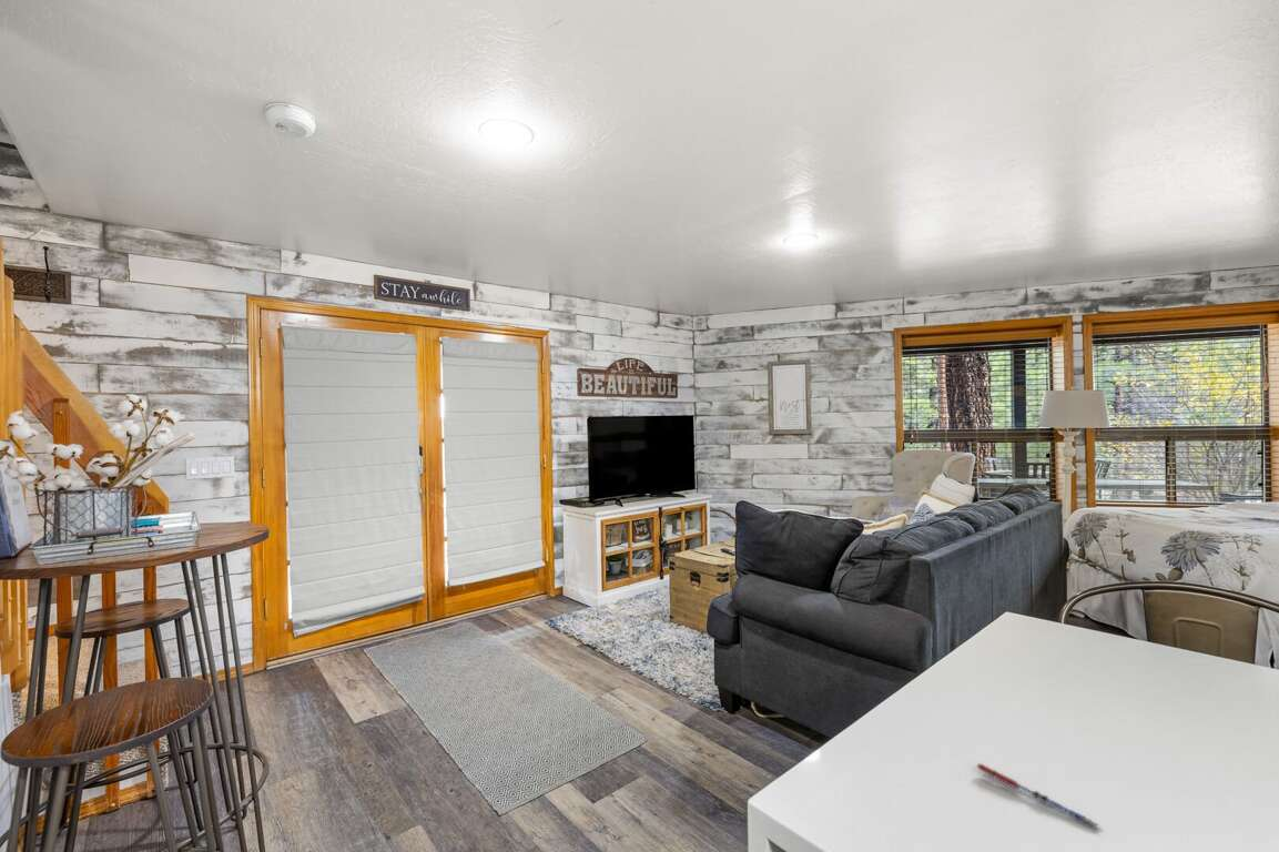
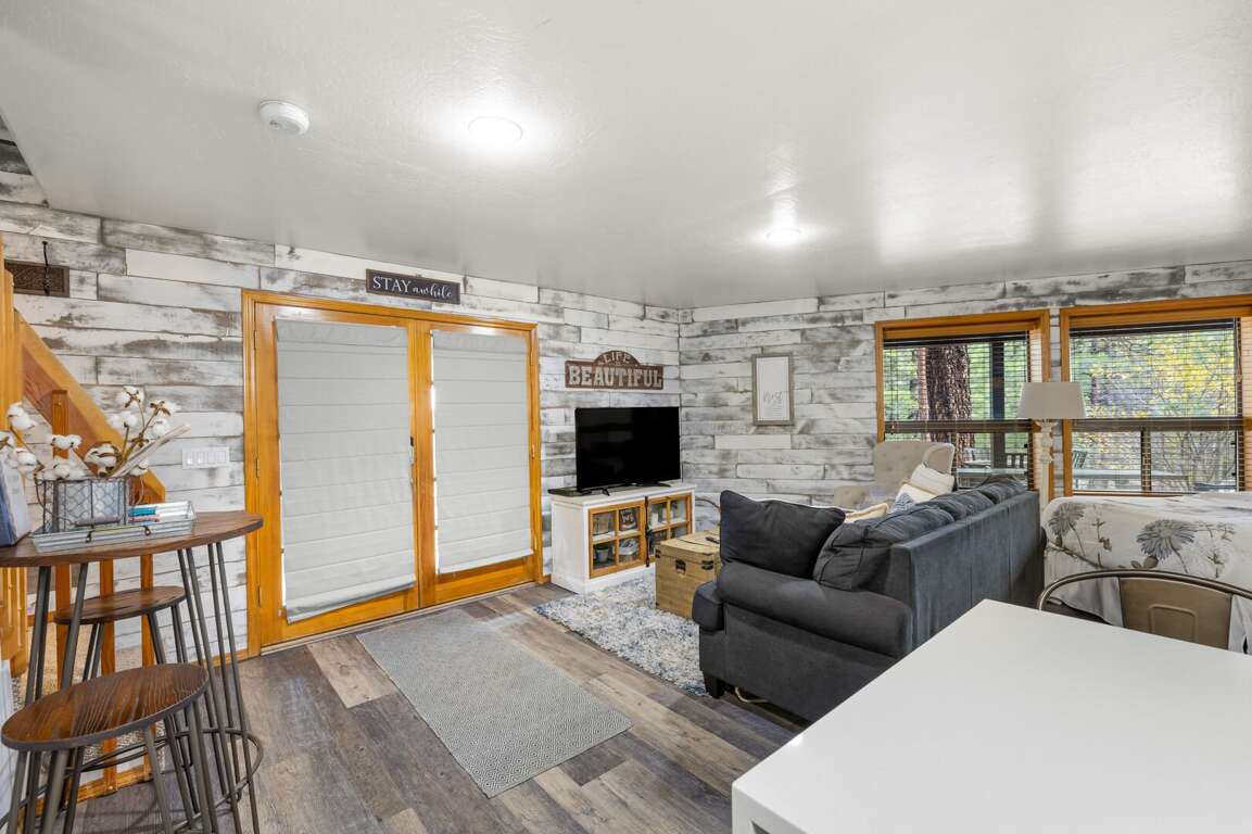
- pen [975,762,1099,829]
